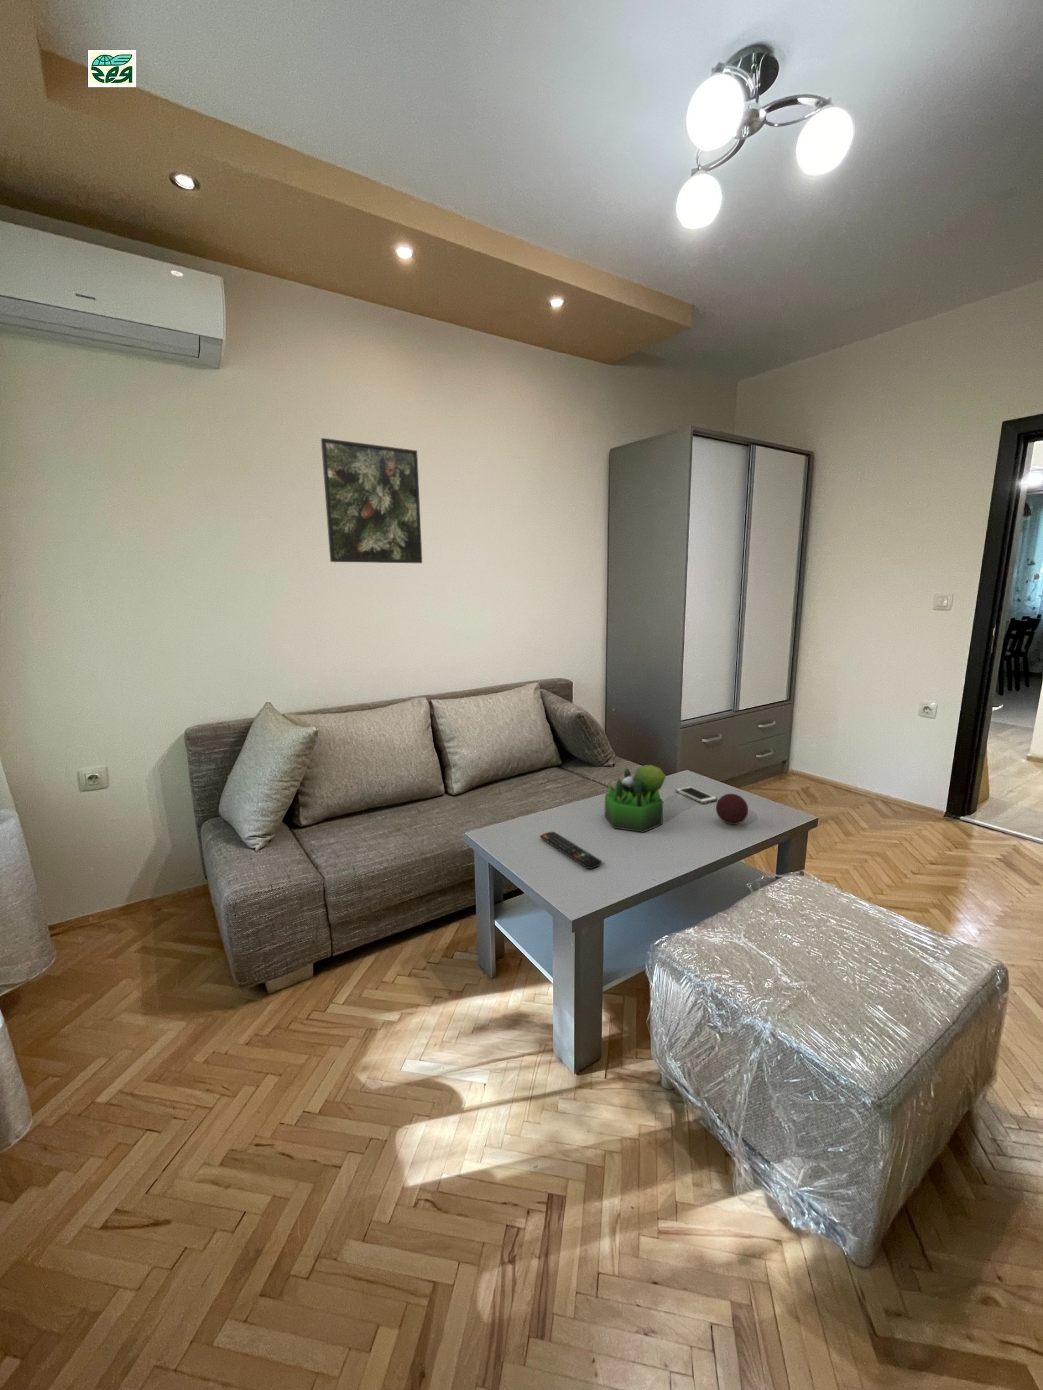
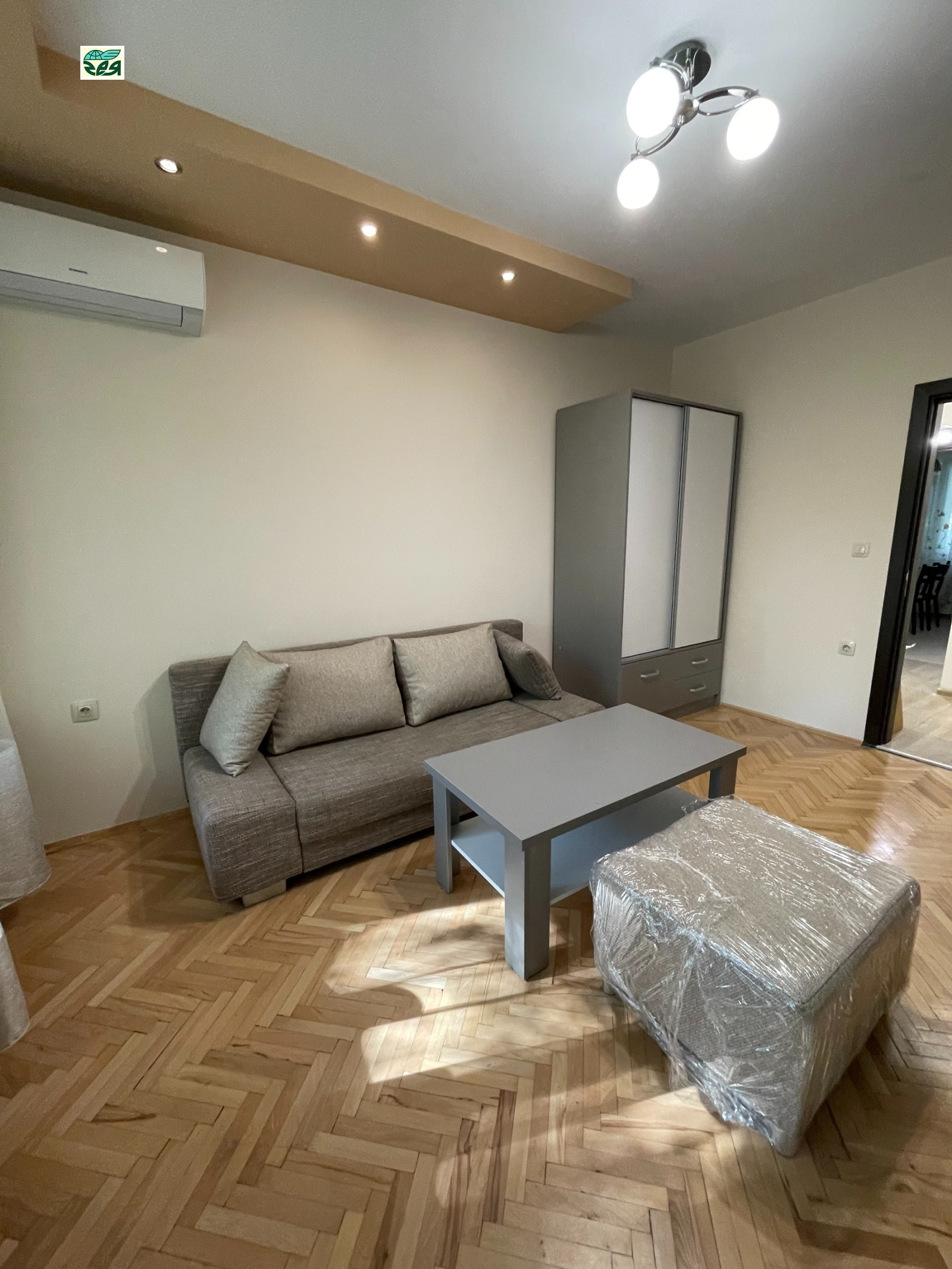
- cell phone [675,785,719,804]
- plant [604,765,666,832]
- remote control [540,831,603,870]
- decorative ball [715,793,749,825]
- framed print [320,437,423,564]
